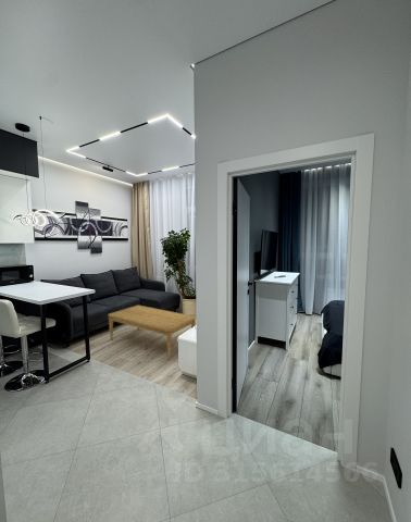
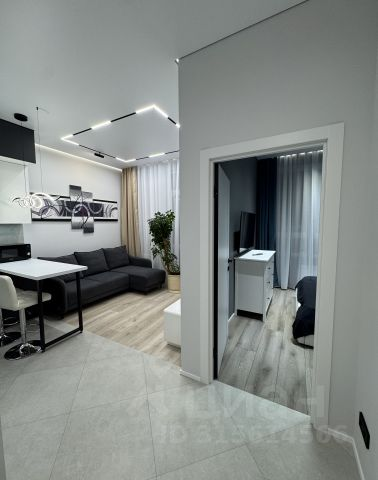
- coffee table [107,304,197,361]
